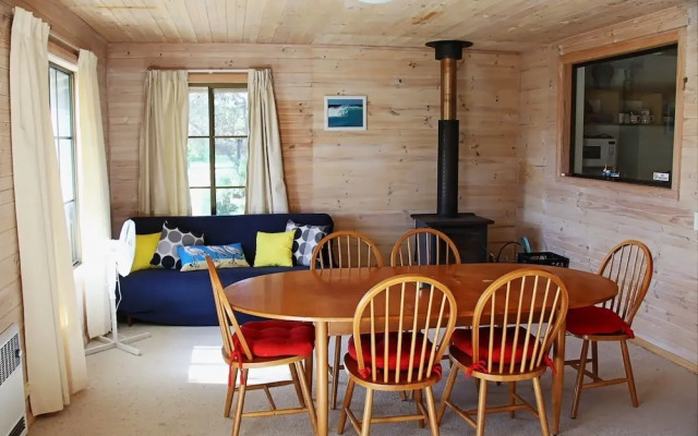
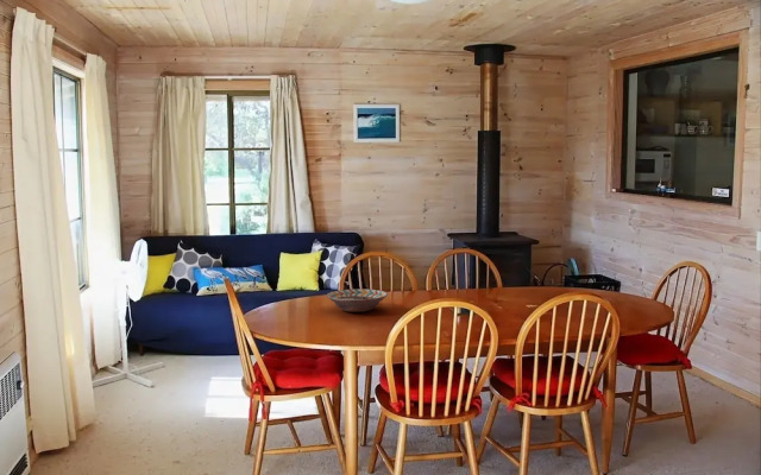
+ decorative bowl [326,287,389,314]
